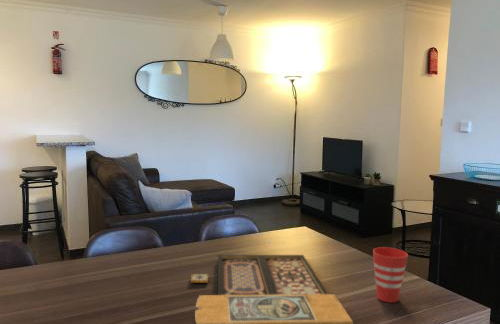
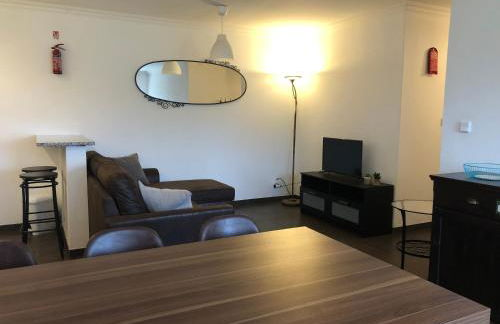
- cup [372,246,409,304]
- board game [190,254,354,324]
